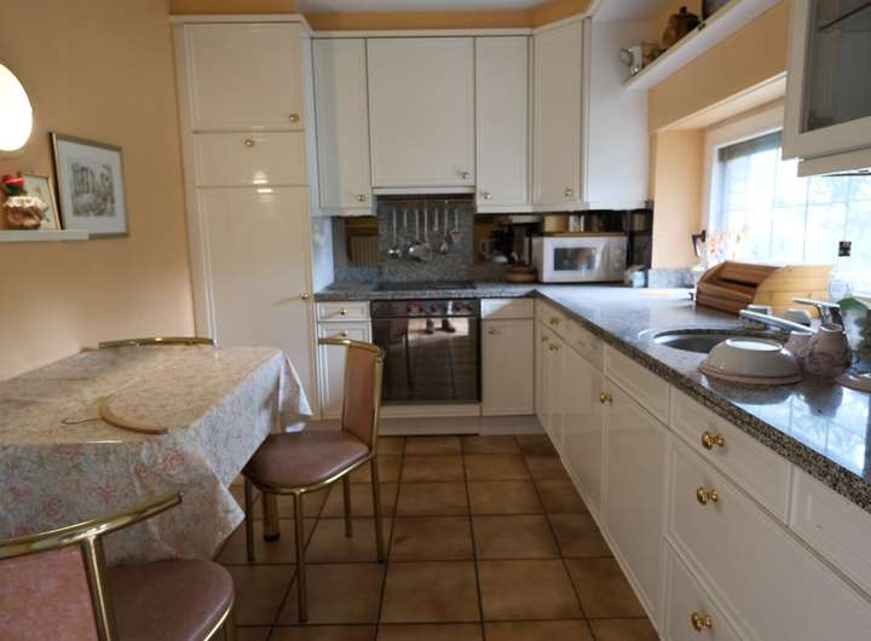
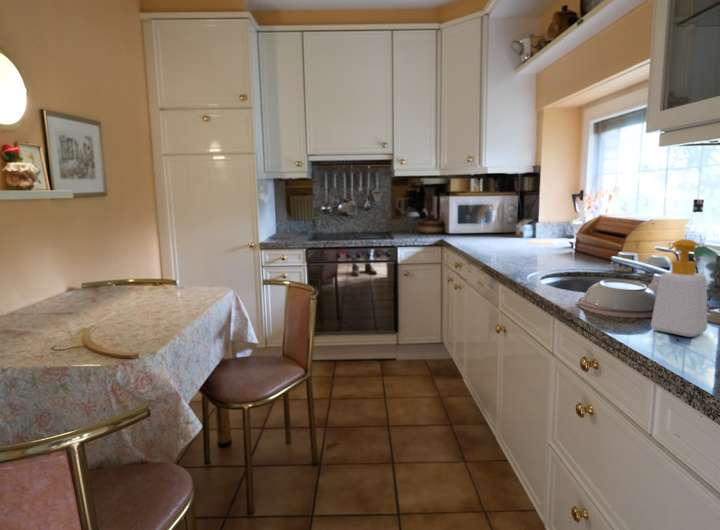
+ soap bottle [650,238,708,338]
